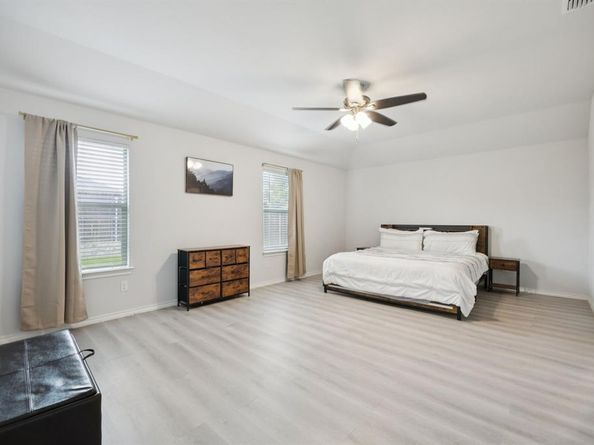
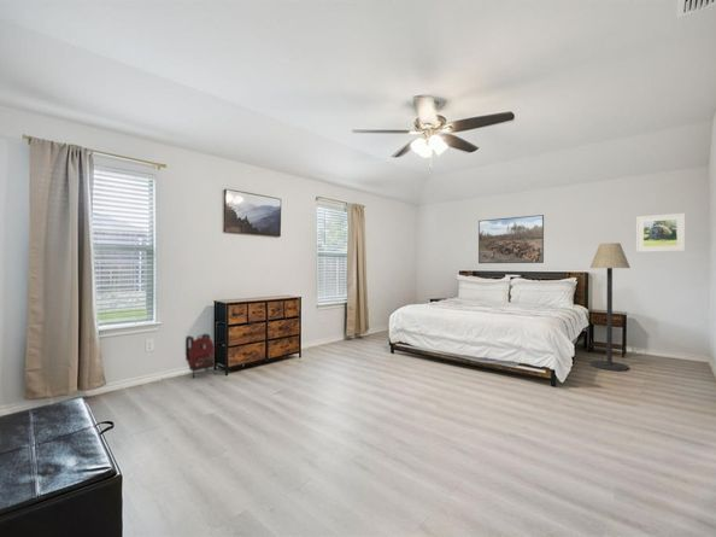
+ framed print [635,212,686,253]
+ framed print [477,214,545,264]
+ backpack [184,333,217,379]
+ floor lamp [589,243,632,372]
